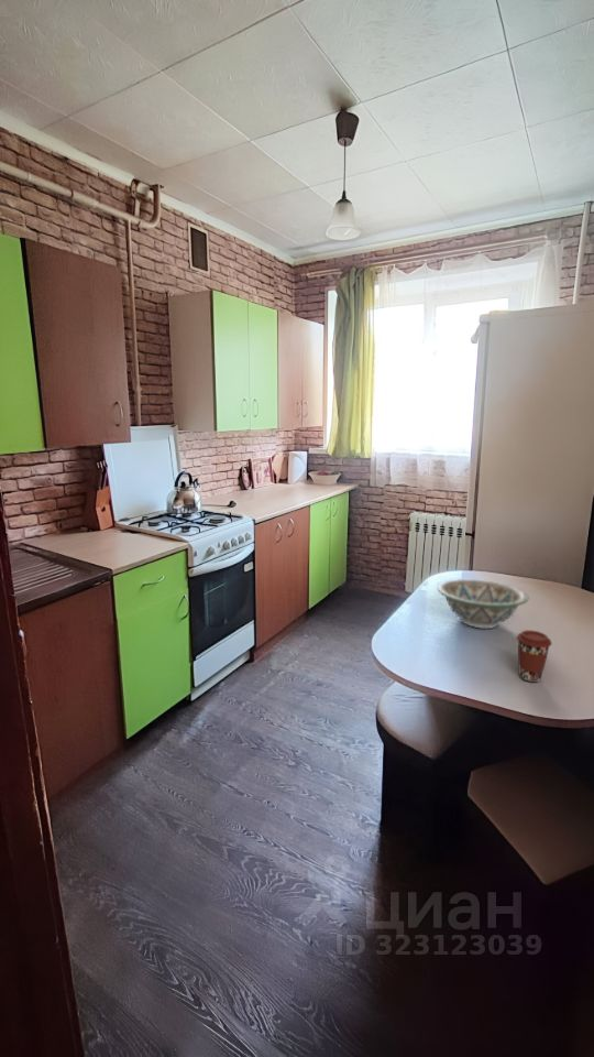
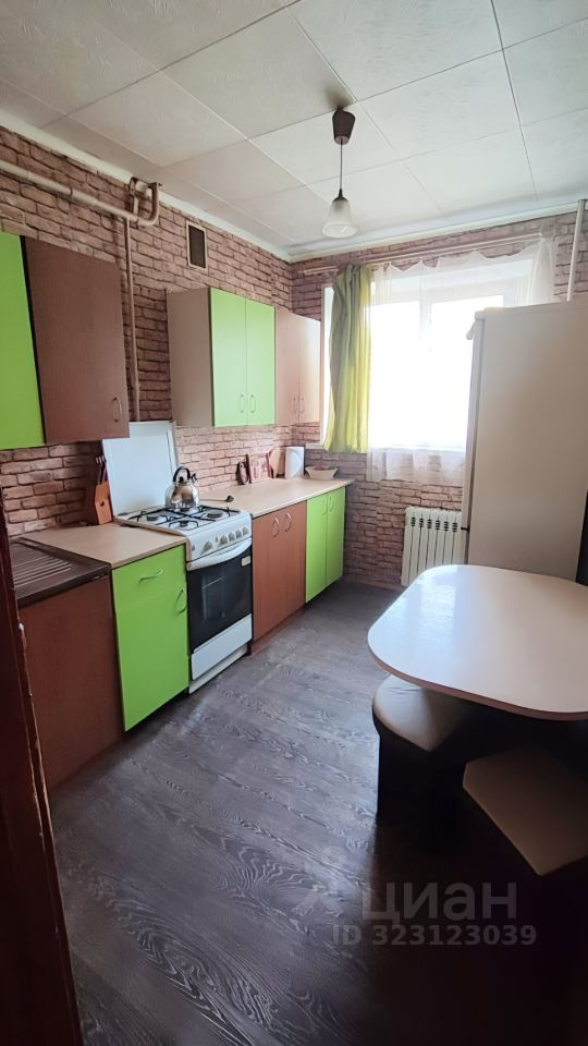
- decorative bowl [437,578,529,630]
- coffee cup [516,629,553,684]
